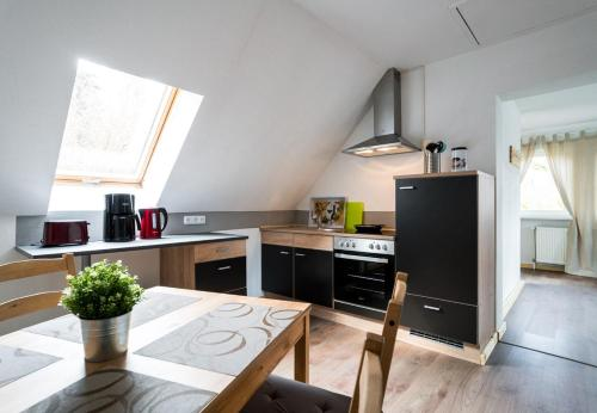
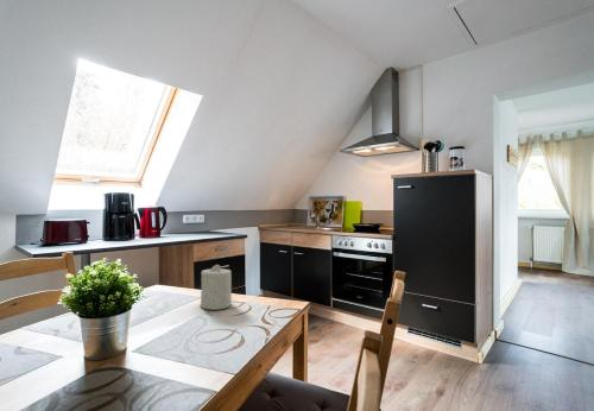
+ candle [200,264,233,311]
